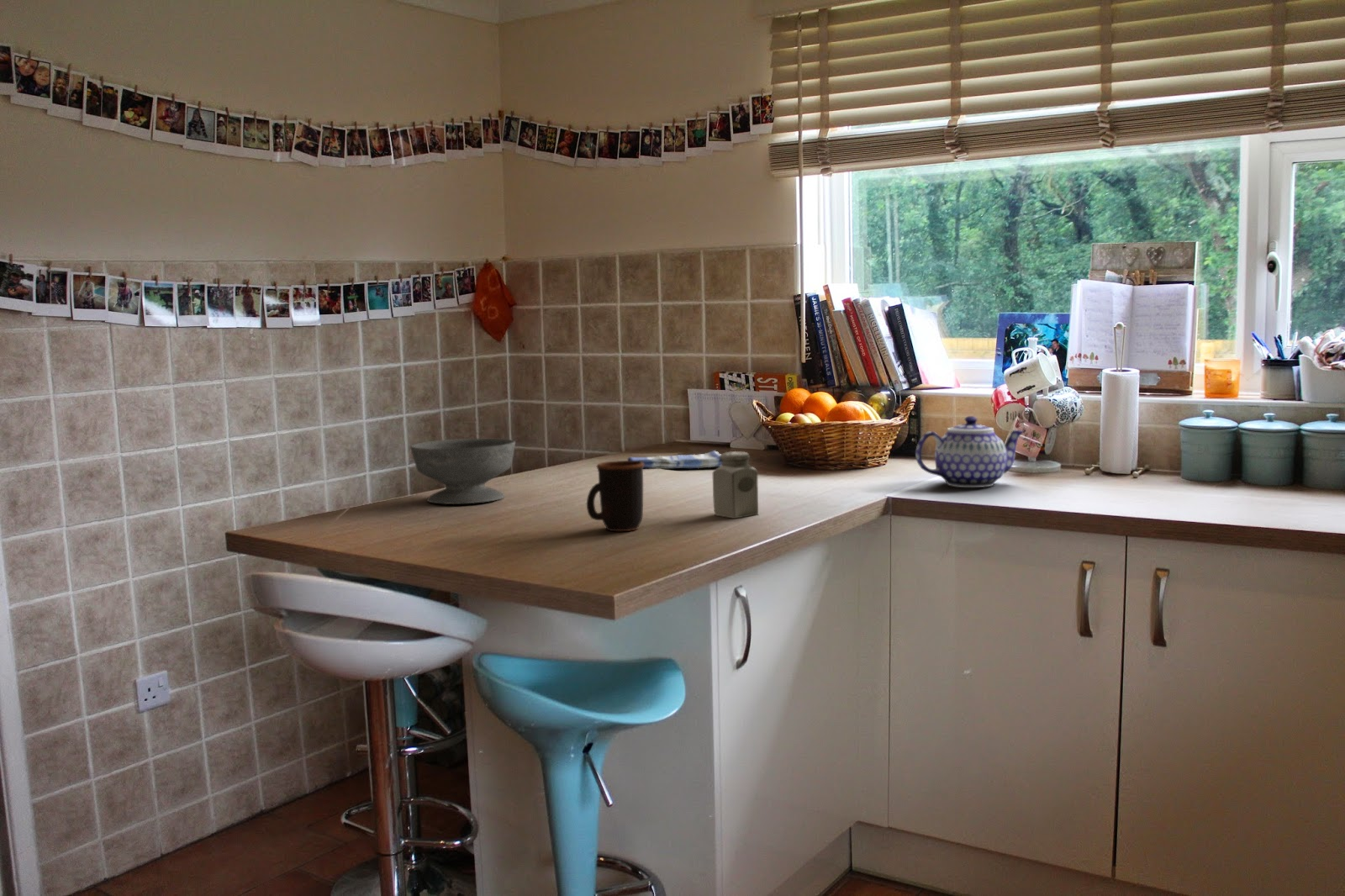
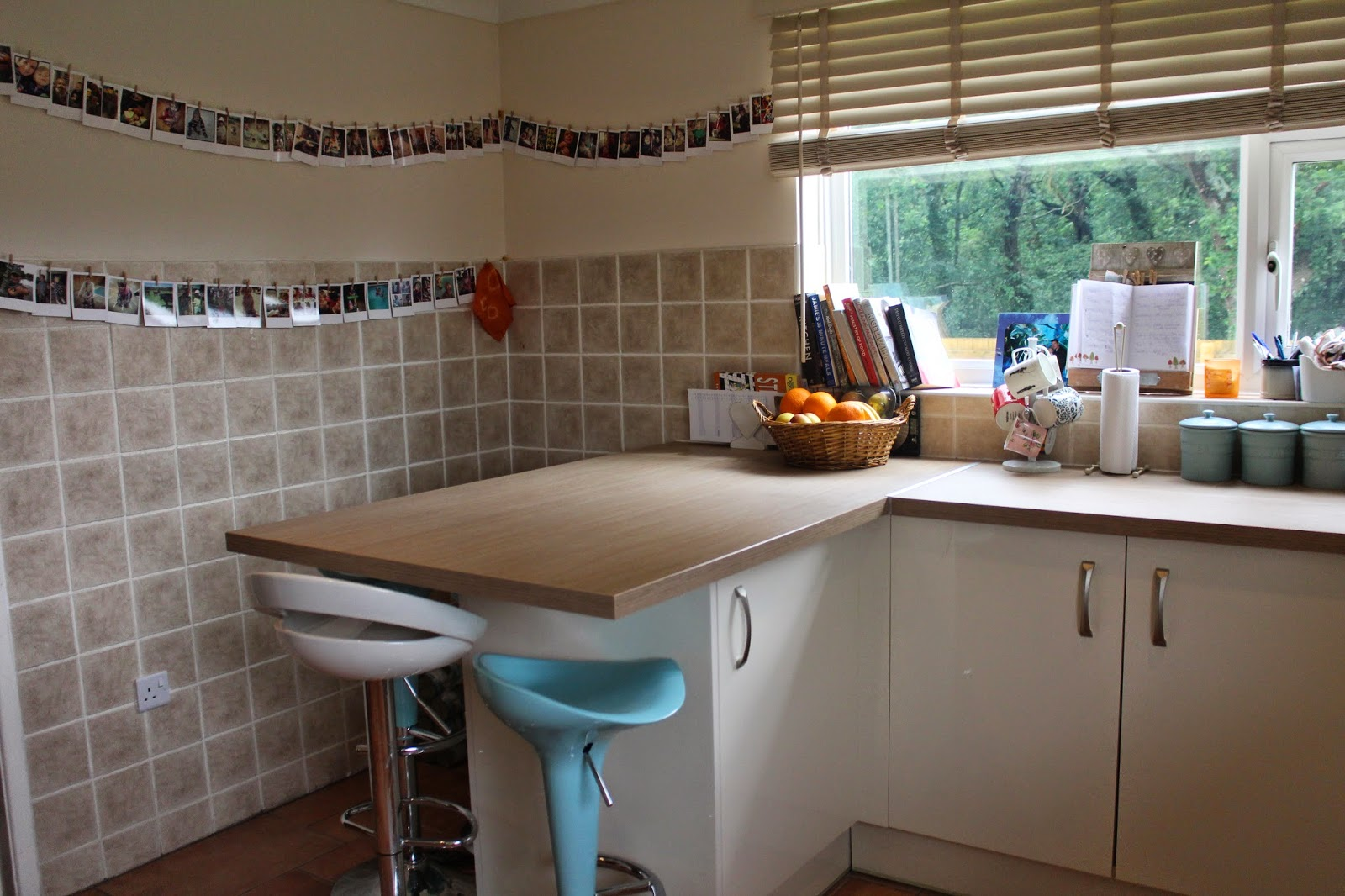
- mug [586,460,644,532]
- teapot [915,415,1025,488]
- bowl [409,438,516,505]
- salt shaker [712,451,759,519]
- dish towel [627,450,722,470]
